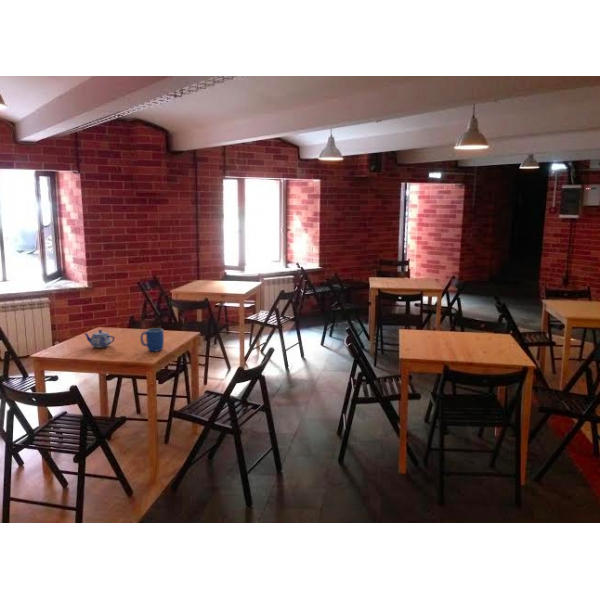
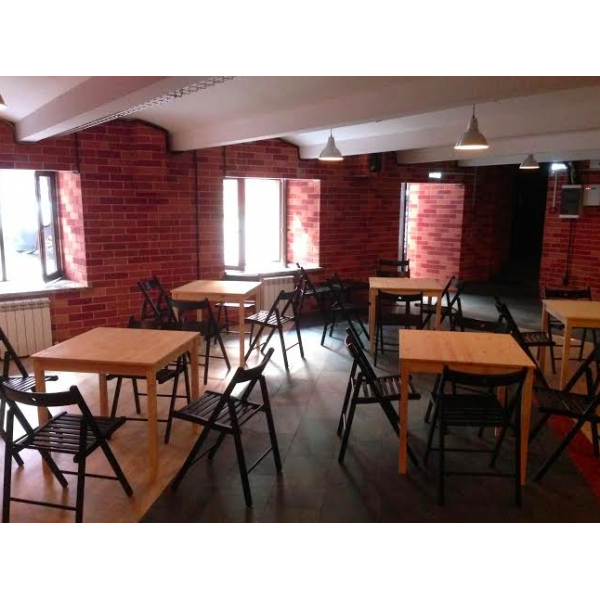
- mug [140,327,165,353]
- teapot [83,329,115,349]
